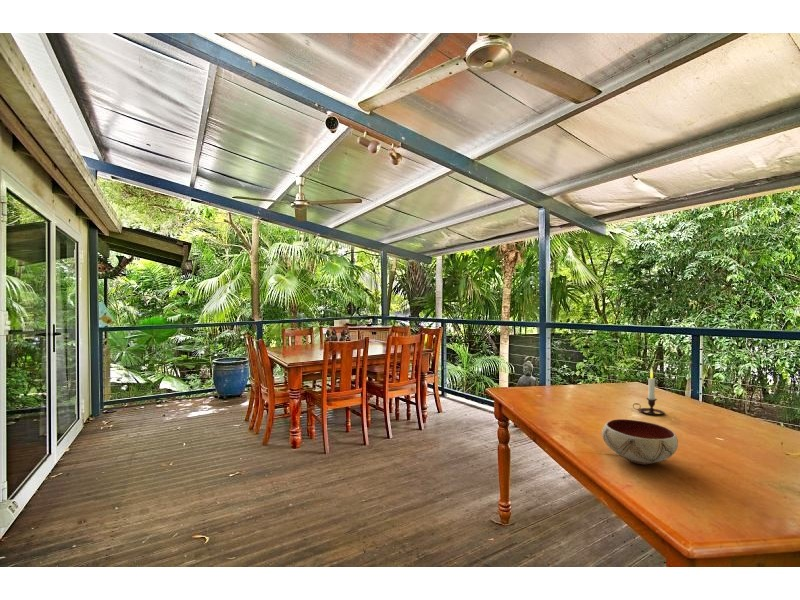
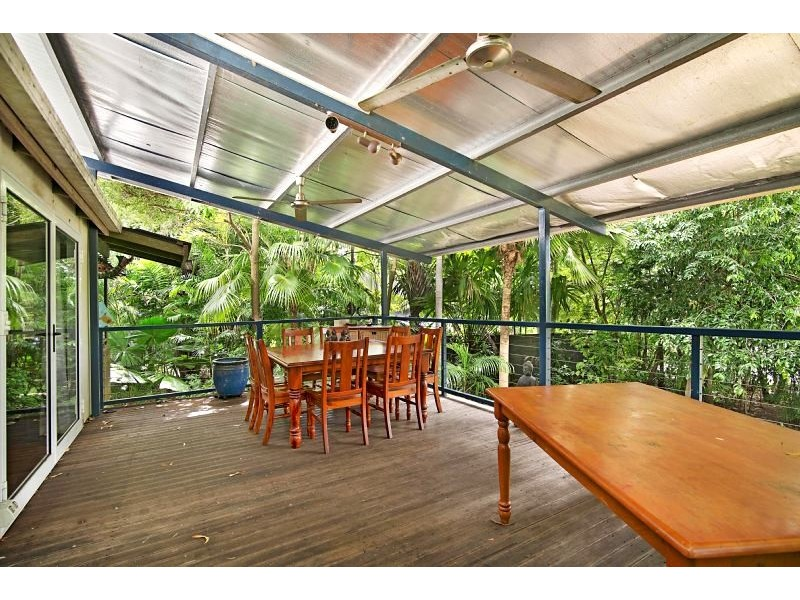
- candle [632,366,665,416]
- bowl [601,418,679,466]
